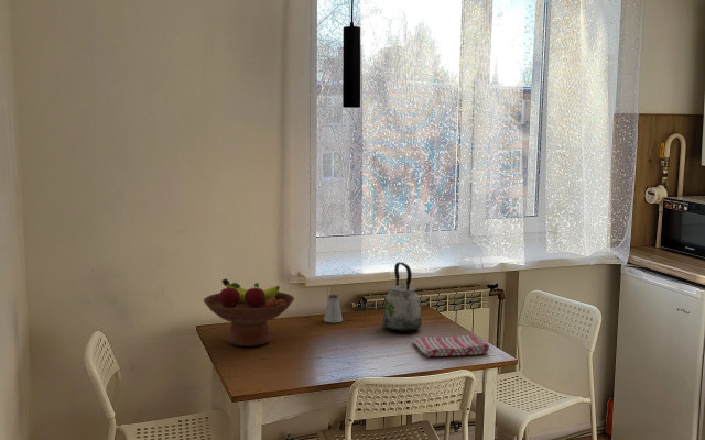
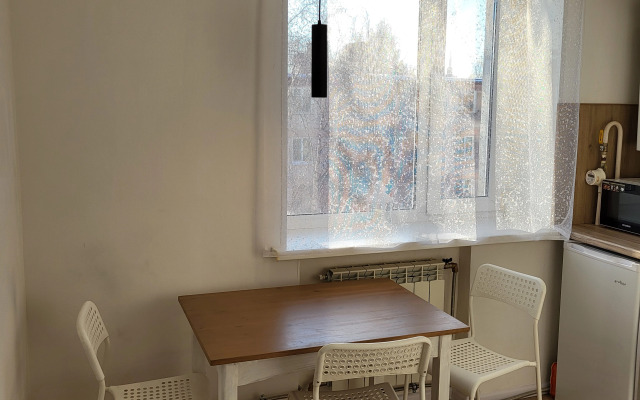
- fruit bowl [203,277,295,348]
- kettle [381,261,423,332]
- saltshaker [323,294,344,323]
- dish towel [412,333,490,358]
